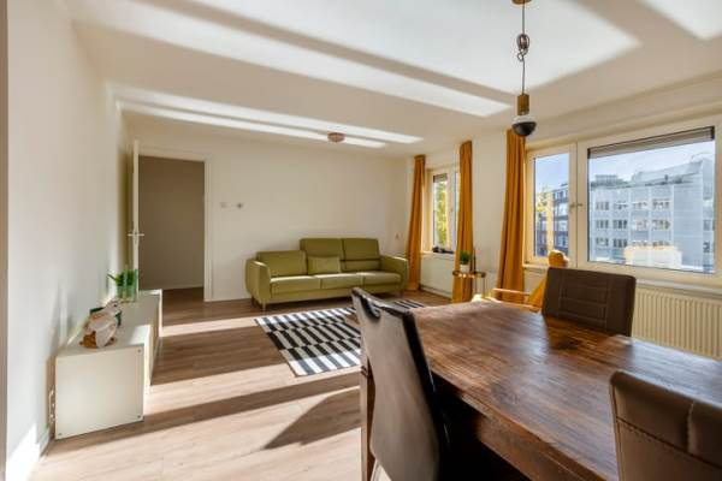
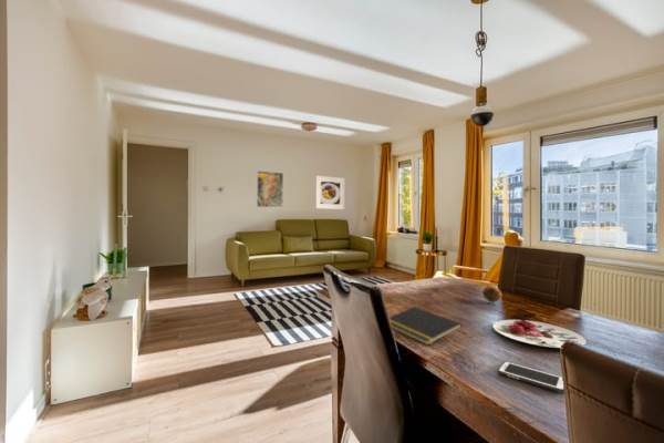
+ fruit [481,284,502,303]
+ plate [491,319,587,349]
+ cell phone [497,360,566,394]
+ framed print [314,175,345,210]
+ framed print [256,169,284,209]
+ notepad [388,306,464,347]
